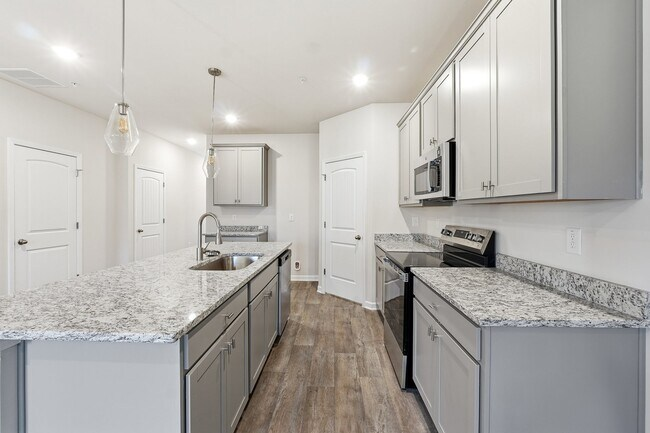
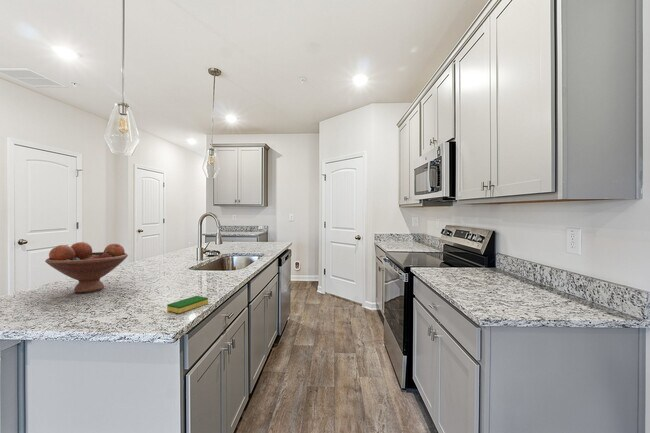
+ fruit bowl [44,241,129,294]
+ dish sponge [166,295,209,314]
